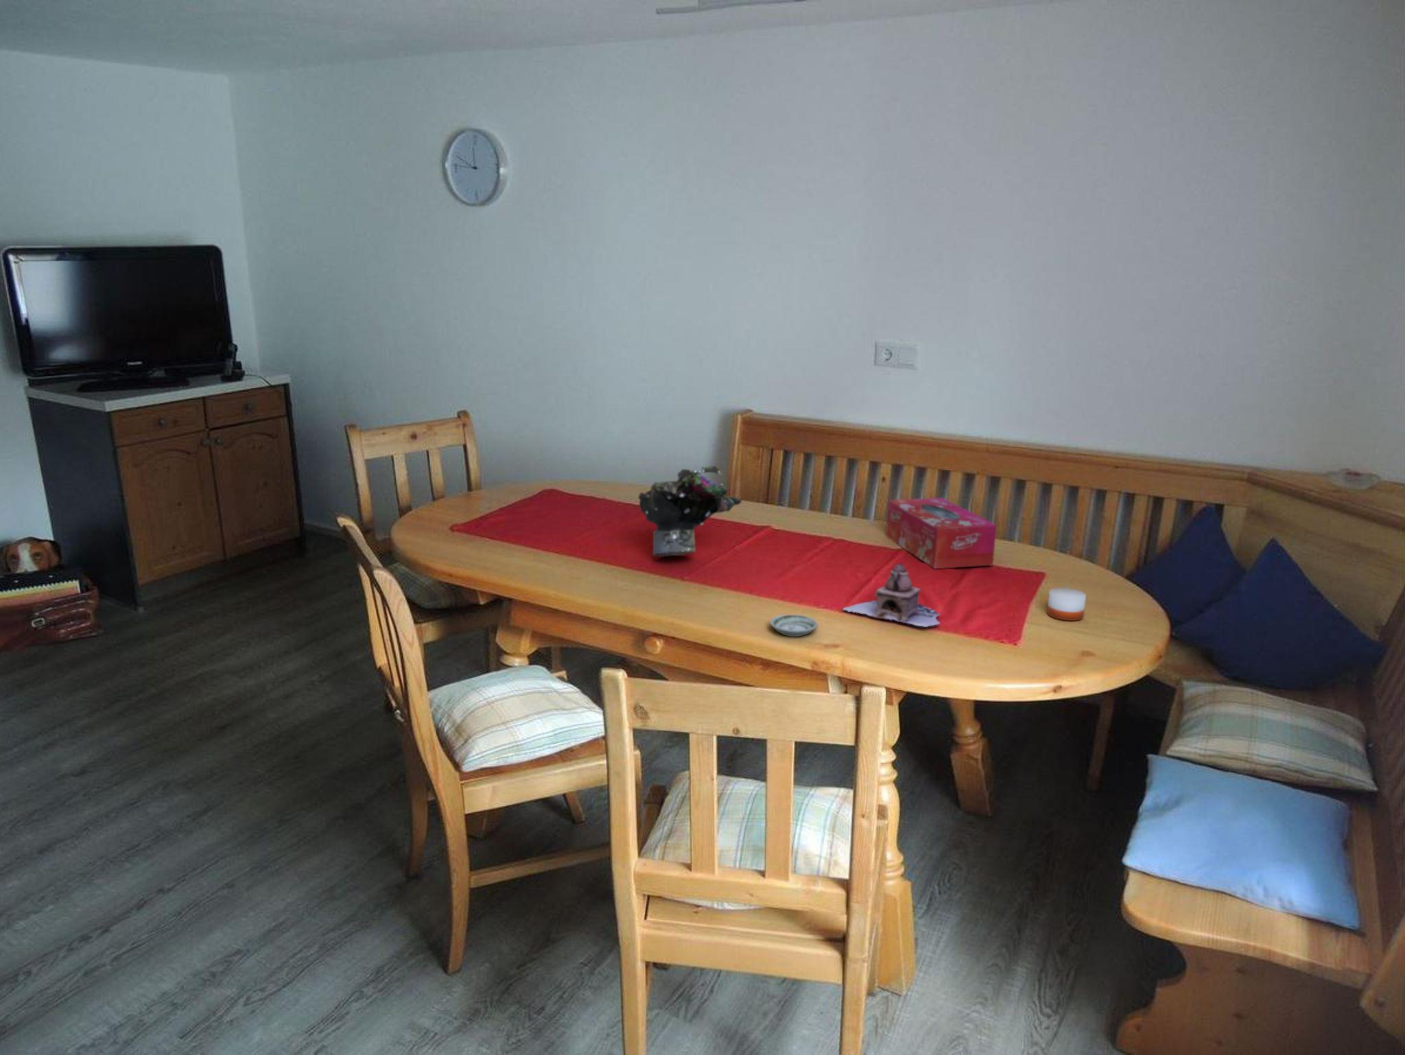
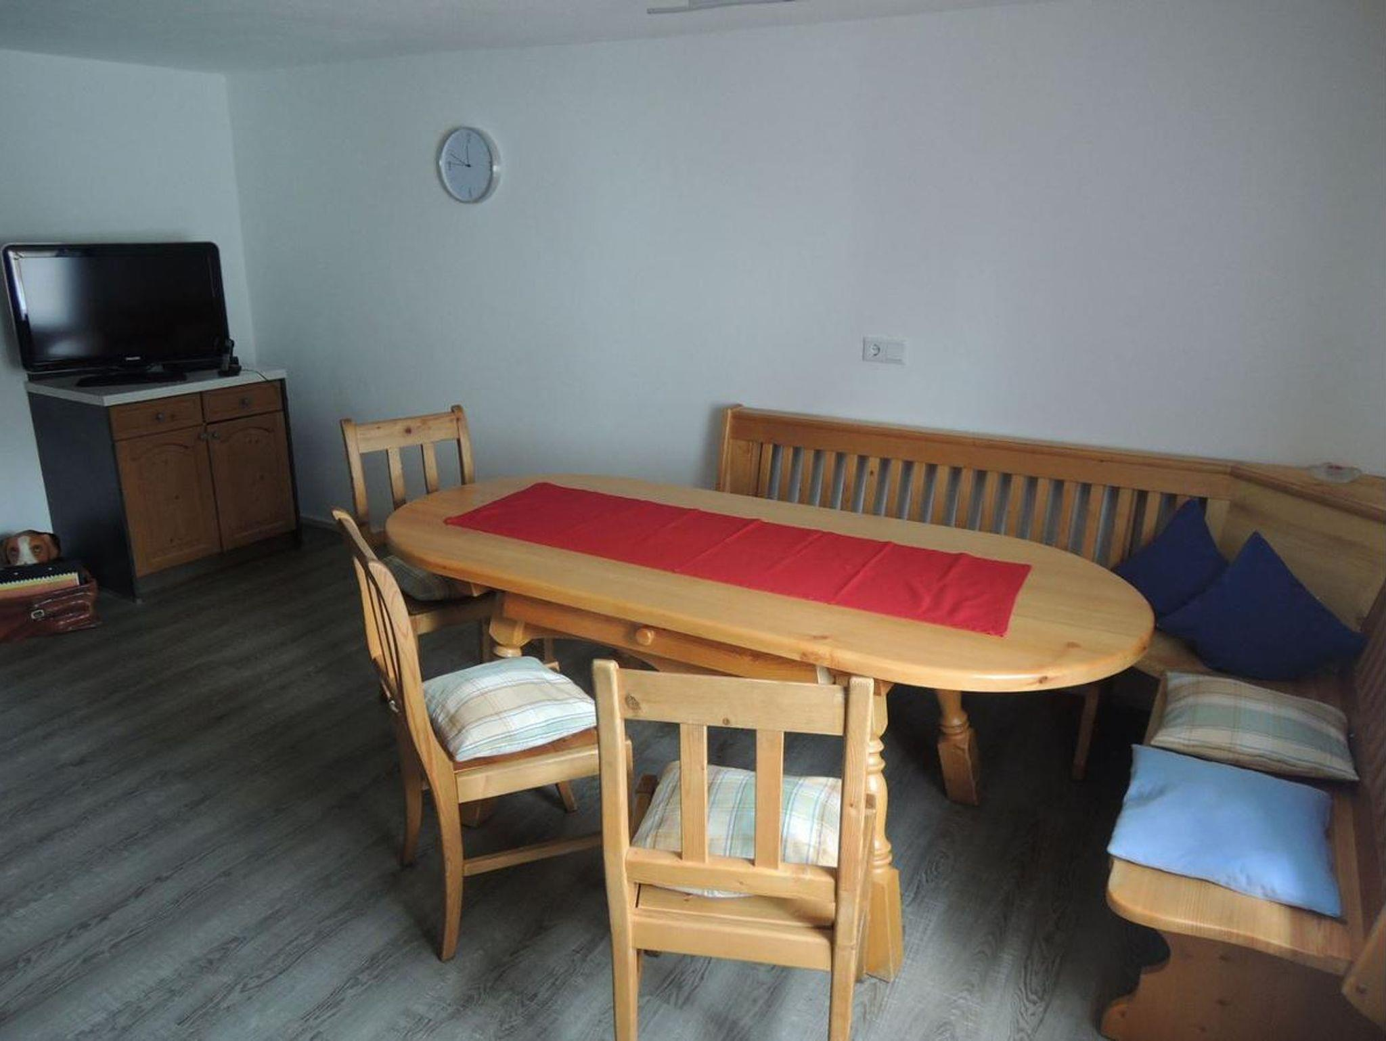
- saucer [769,614,819,637]
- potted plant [637,465,742,557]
- candle [1046,583,1087,622]
- teapot [842,563,941,627]
- tissue box [885,498,997,570]
